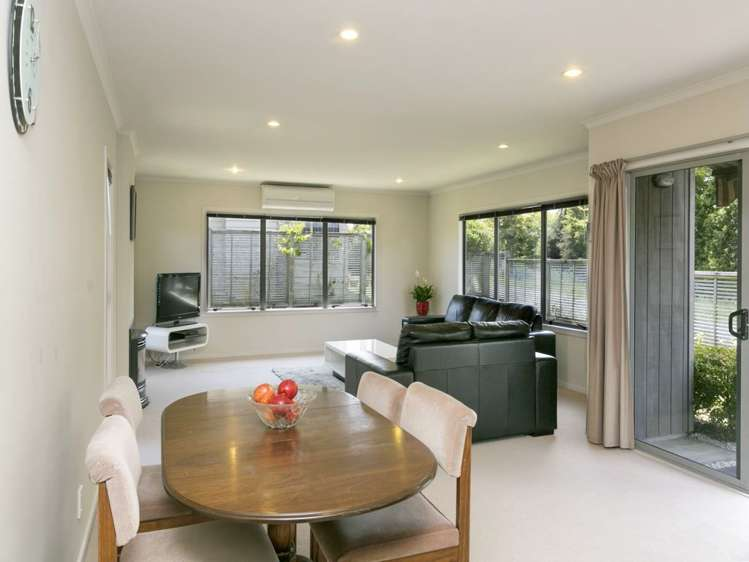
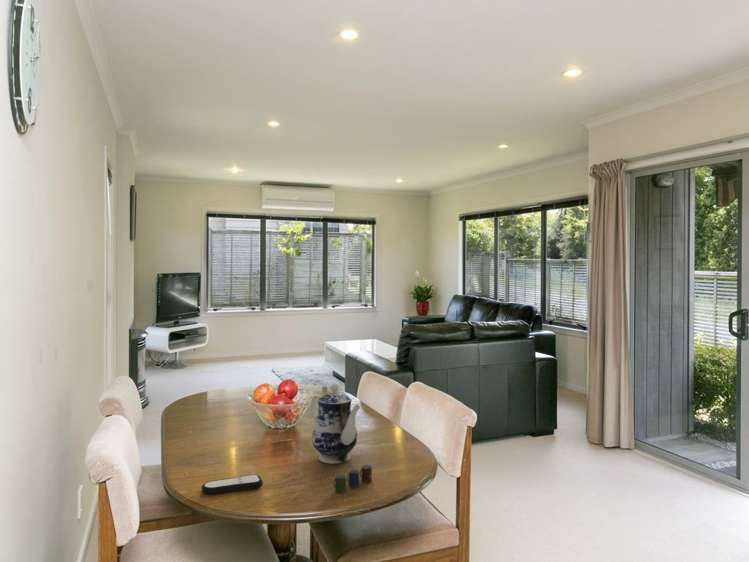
+ teapot [310,383,361,465]
+ cup [332,464,373,494]
+ remote control [201,473,264,496]
